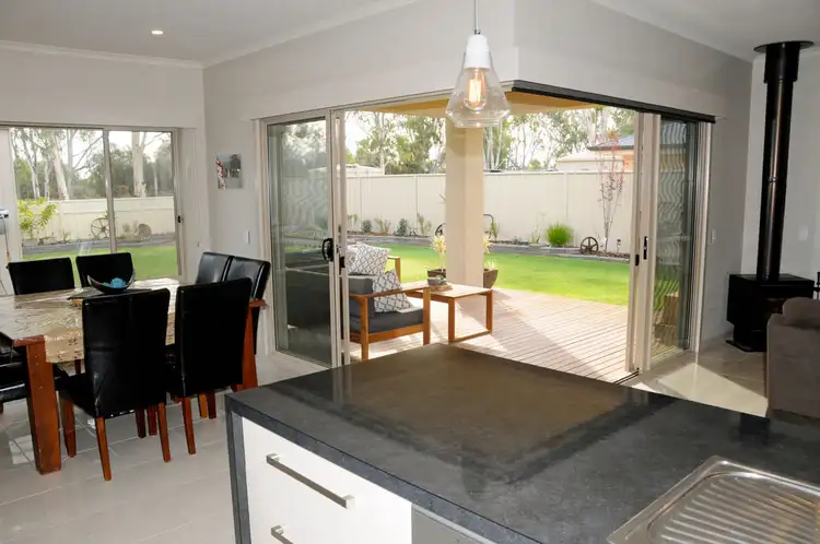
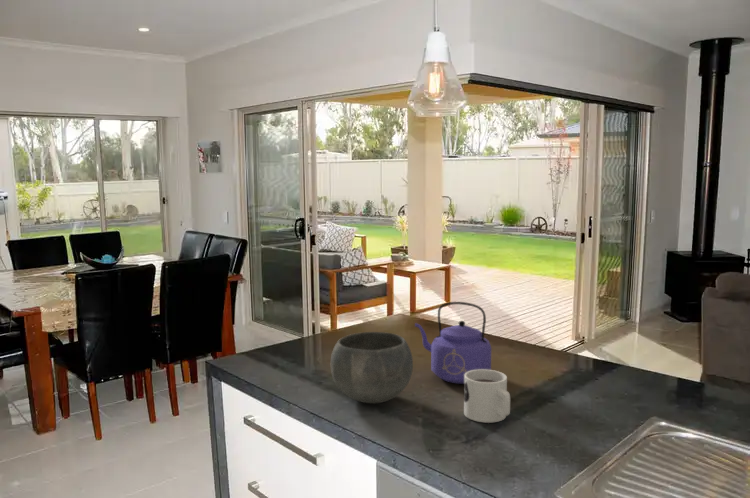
+ mug [463,369,511,424]
+ kettle [414,301,492,385]
+ bowl [330,331,414,405]
